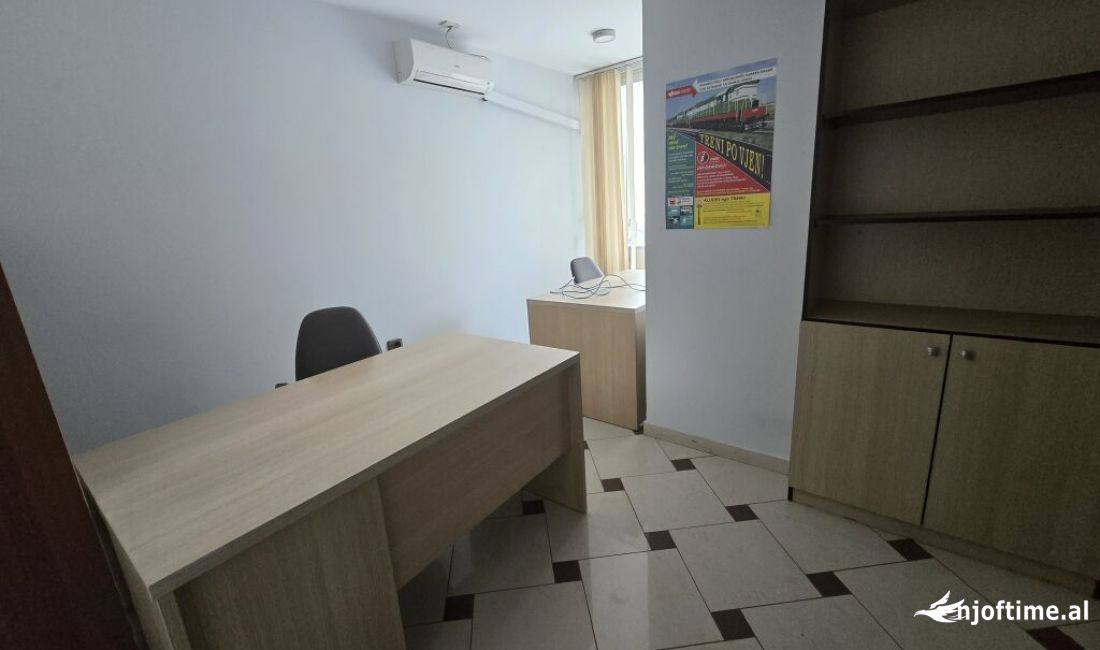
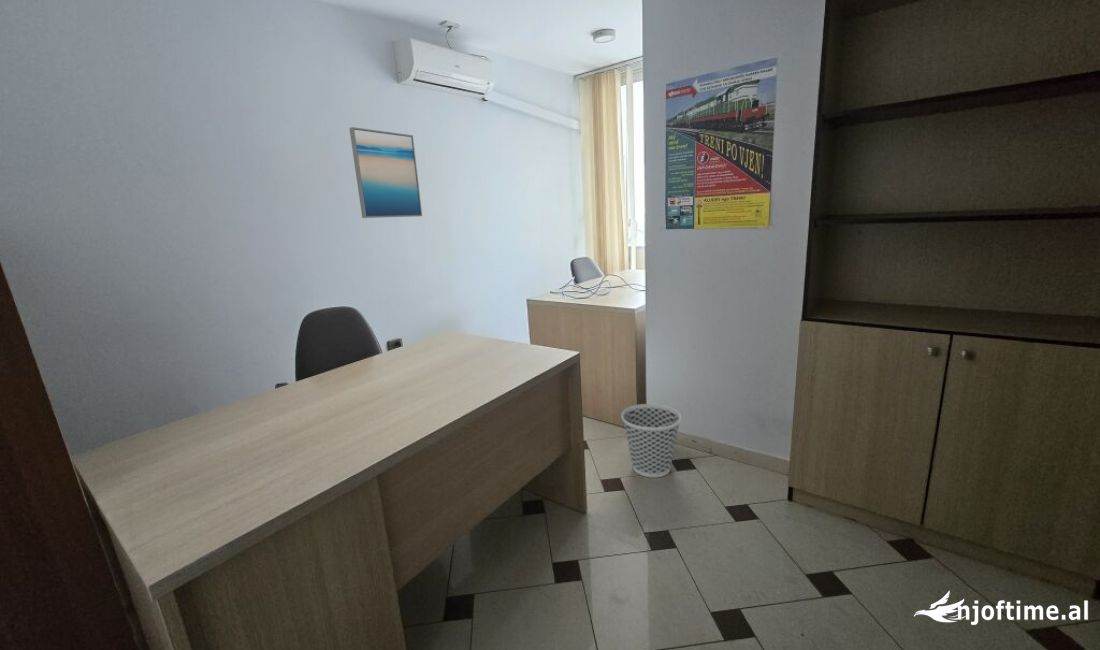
+ wall art [348,126,423,219]
+ wastebasket [620,403,682,479]
